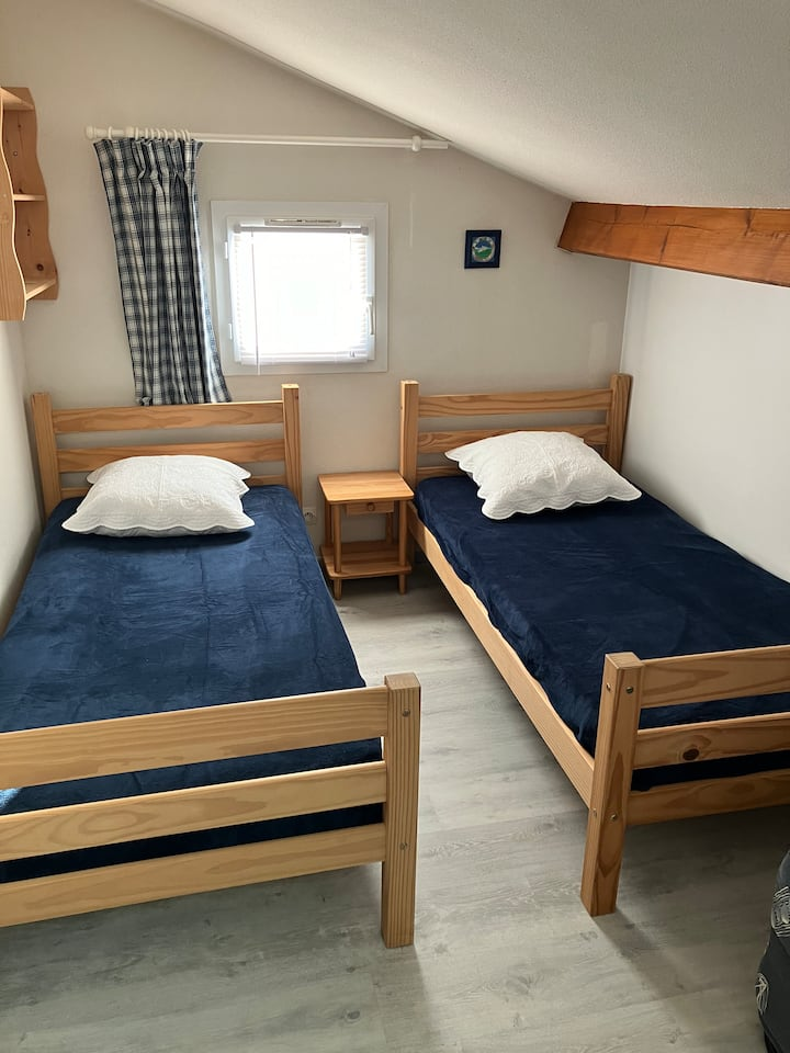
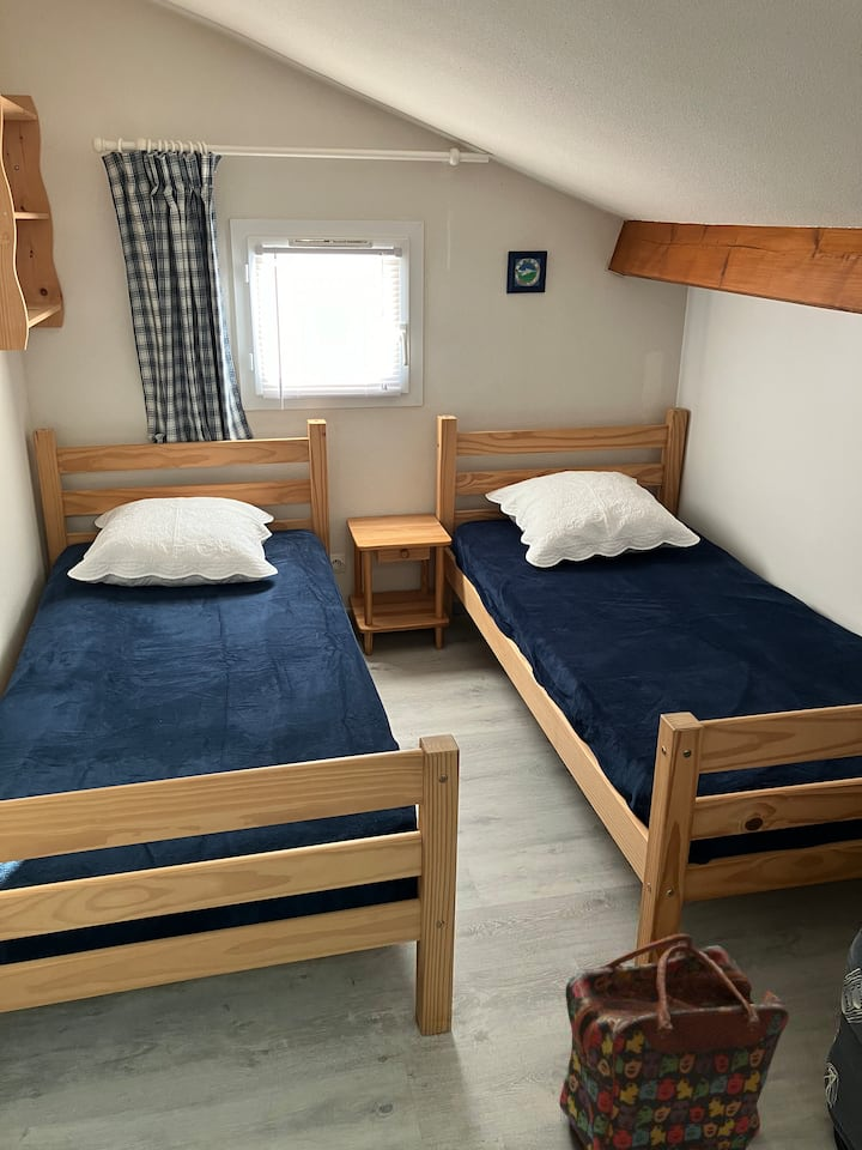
+ backpack [558,933,790,1150]
